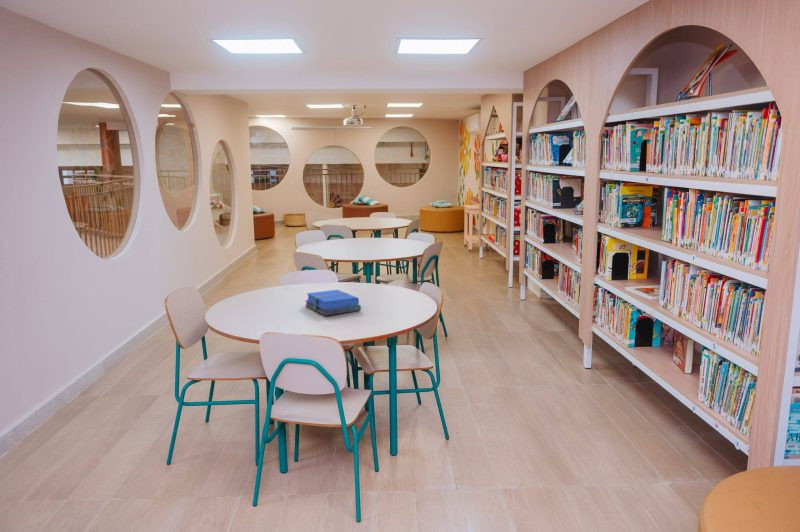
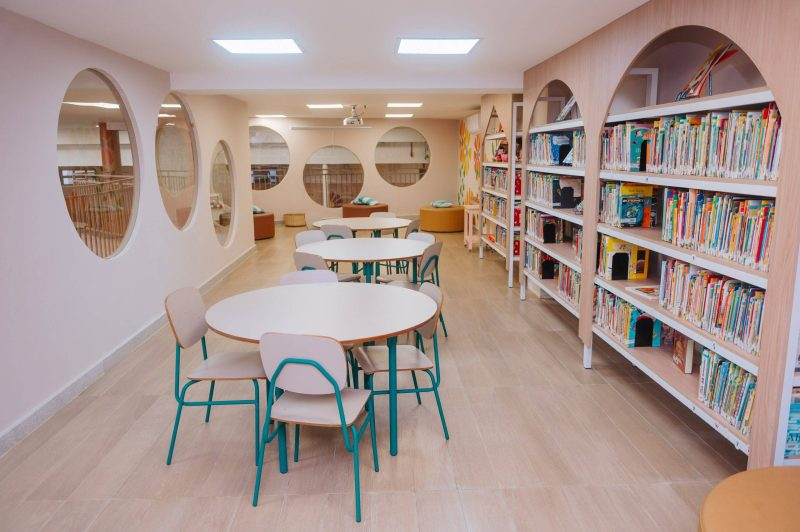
- books [304,289,362,316]
